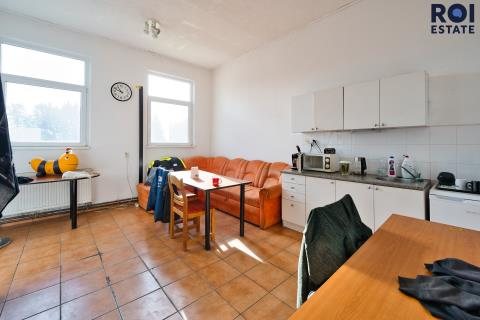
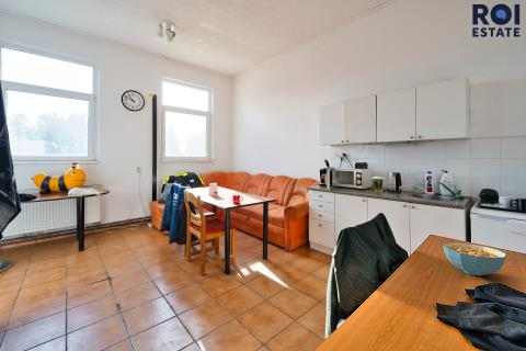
+ cereal bowl [442,241,507,276]
